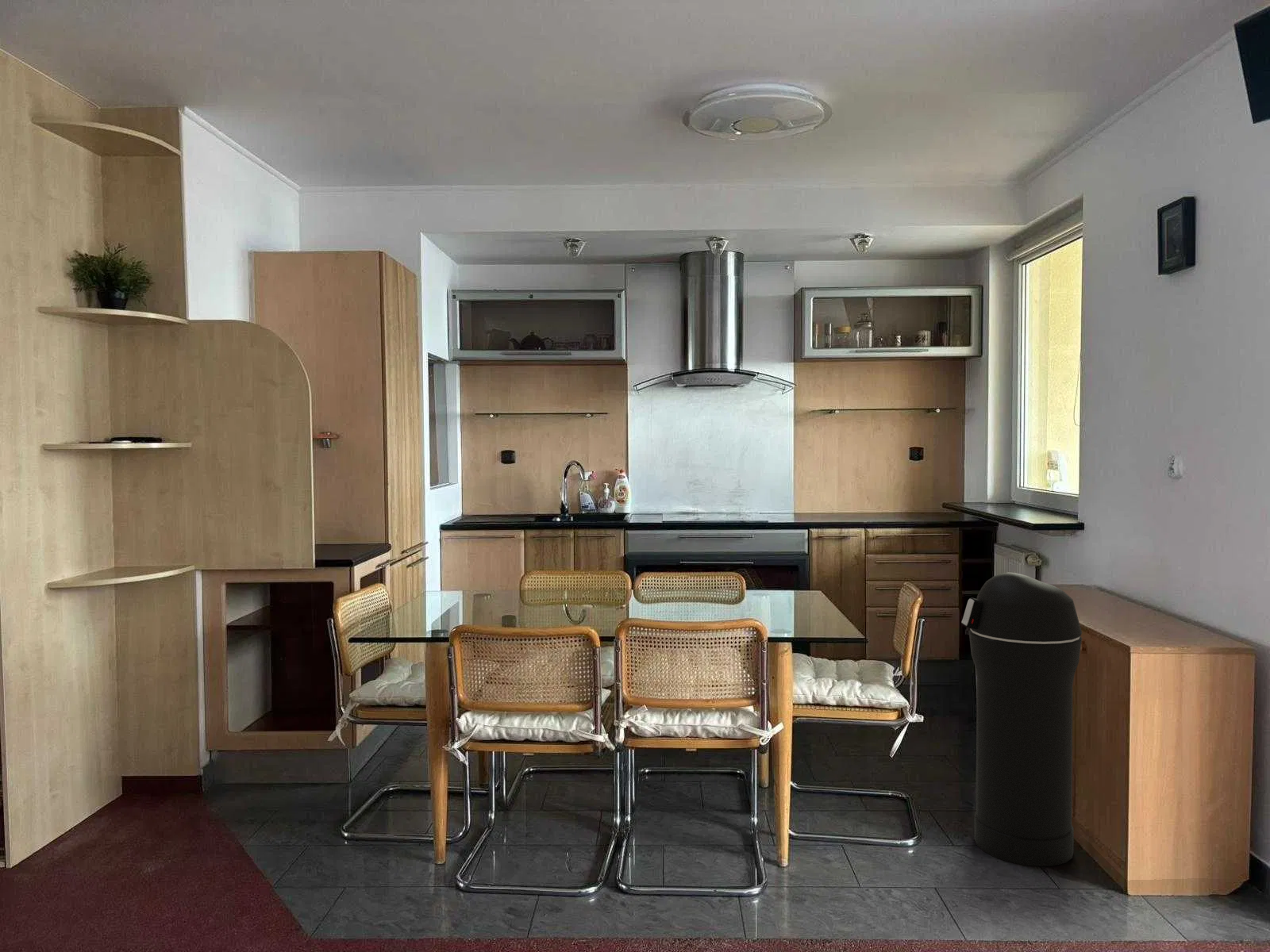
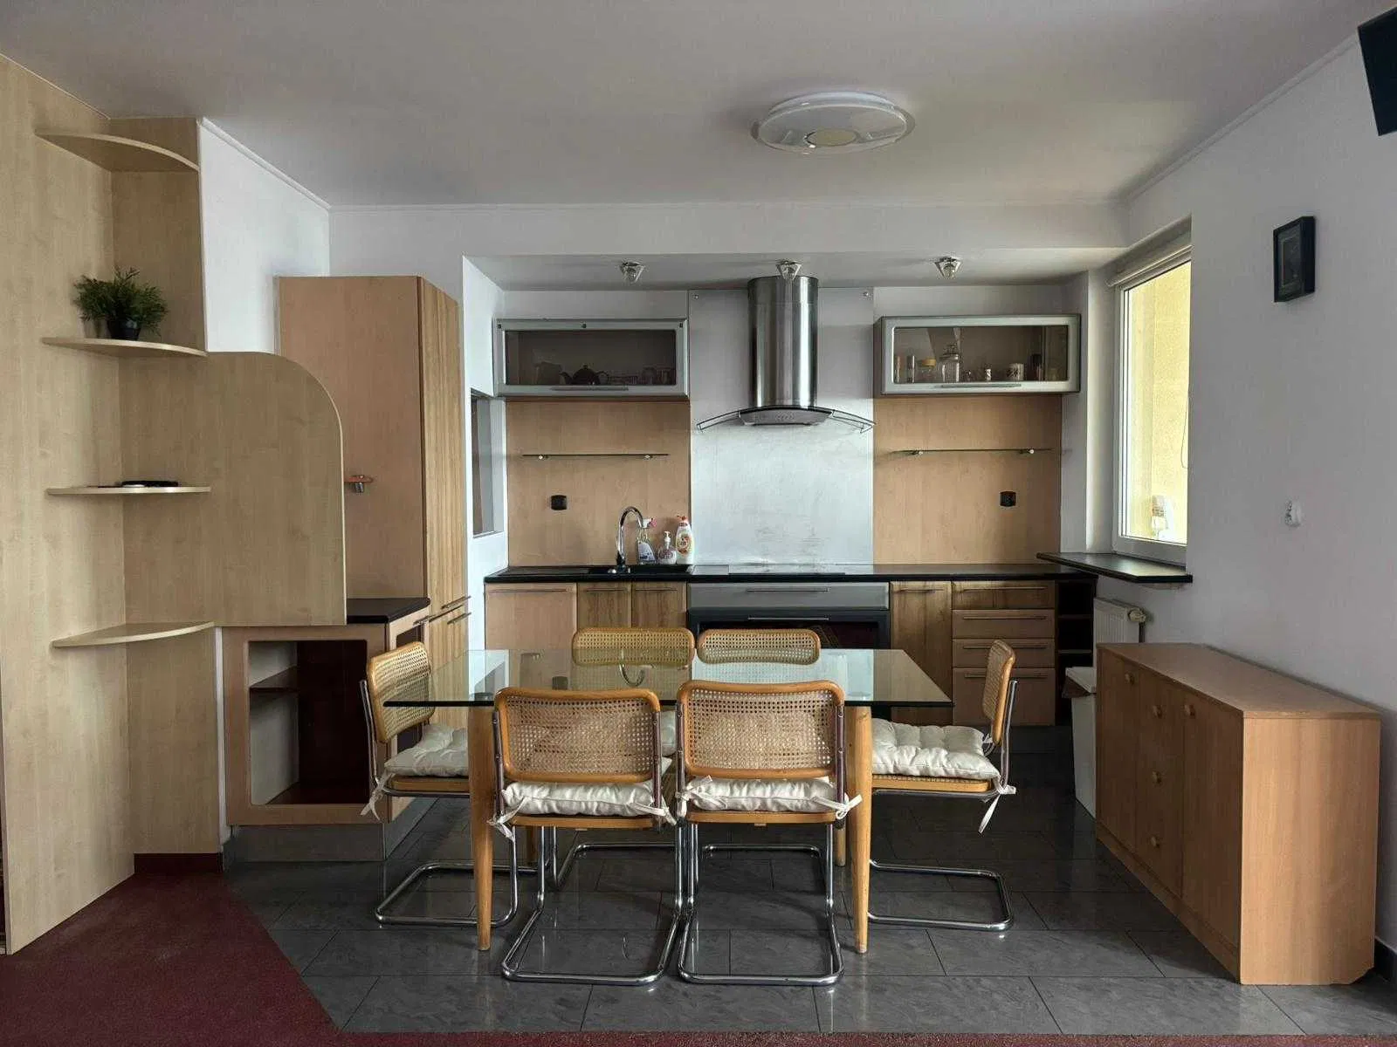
- trash can [960,571,1083,867]
